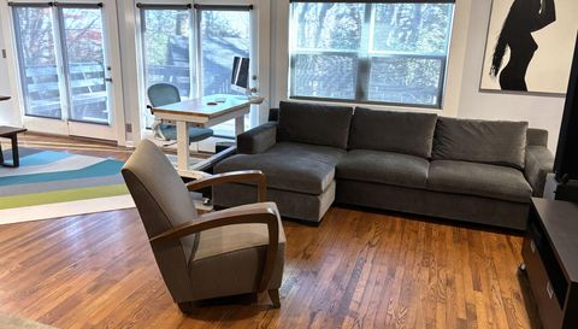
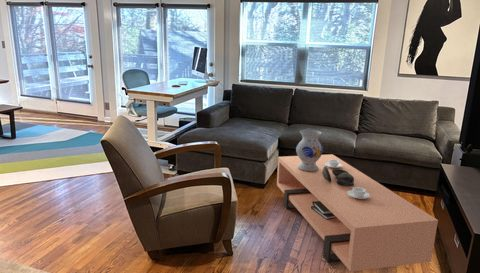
+ decorative bowl [322,166,354,186]
+ coffee table [276,153,439,272]
+ vase [295,129,324,171]
